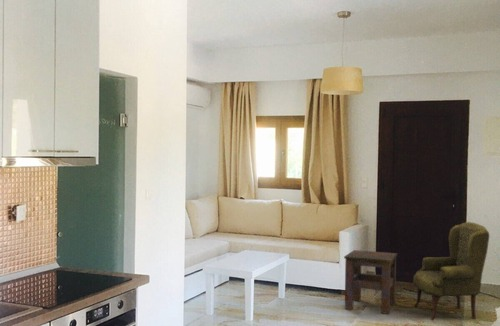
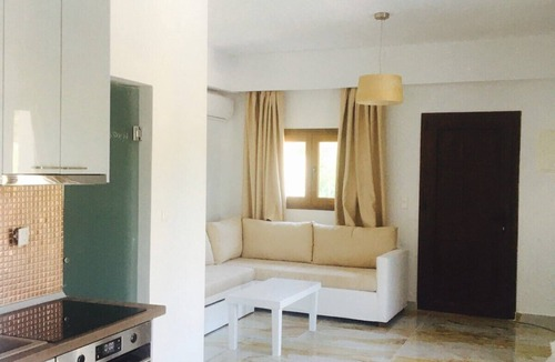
- side table [343,249,398,315]
- armchair [412,221,490,321]
